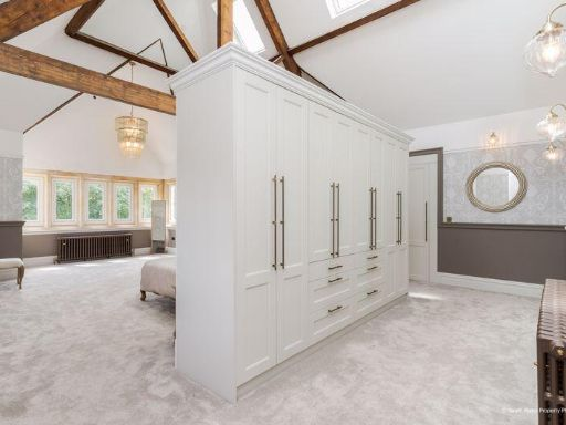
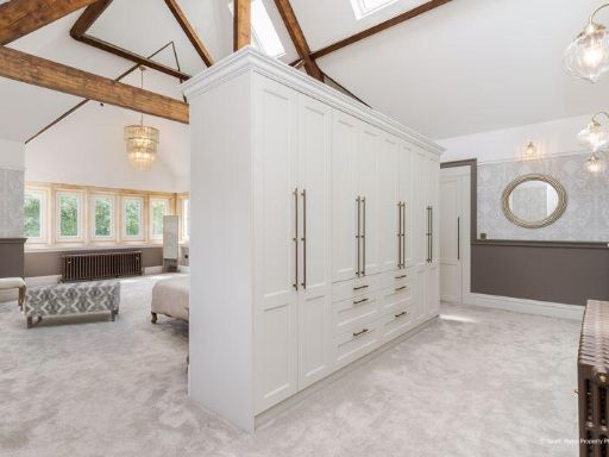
+ bench [23,280,121,330]
